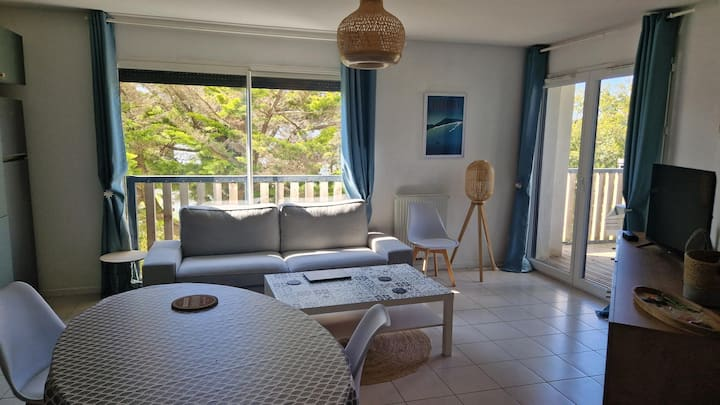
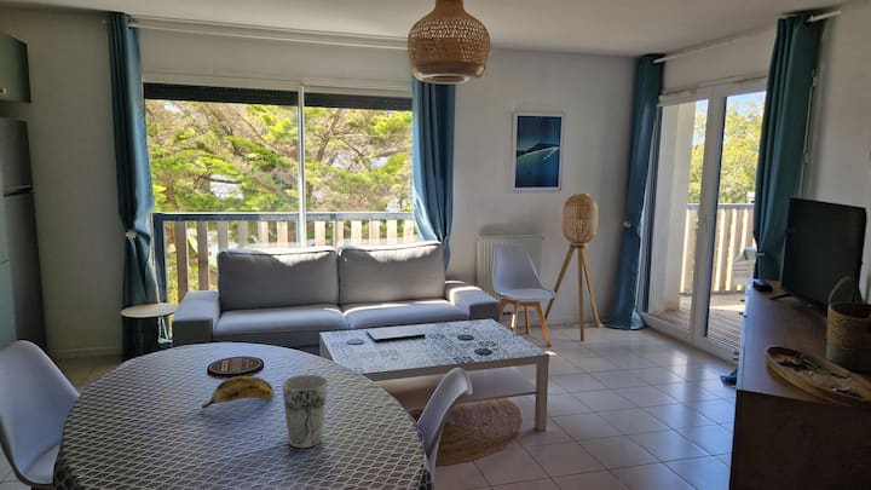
+ banana [200,375,276,410]
+ cup [281,374,329,449]
